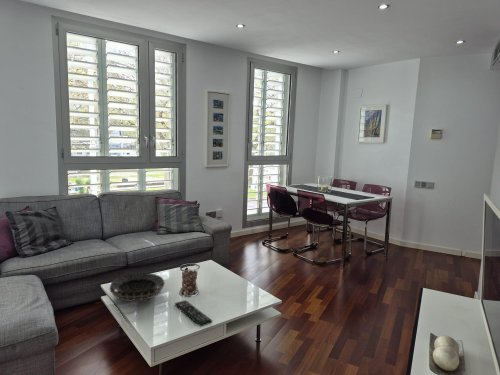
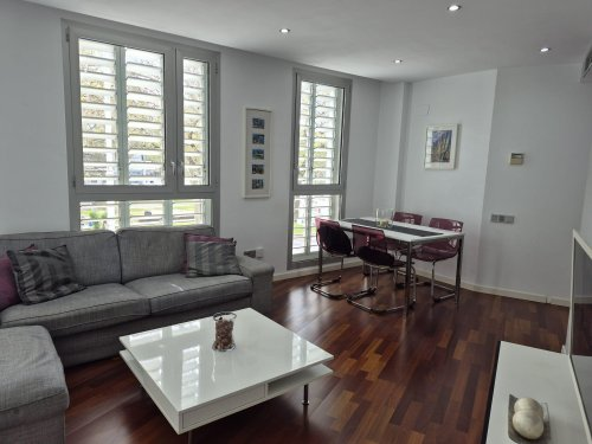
- remote control [174,299,213,328]
- decorative bowl [108,272,166,303]
